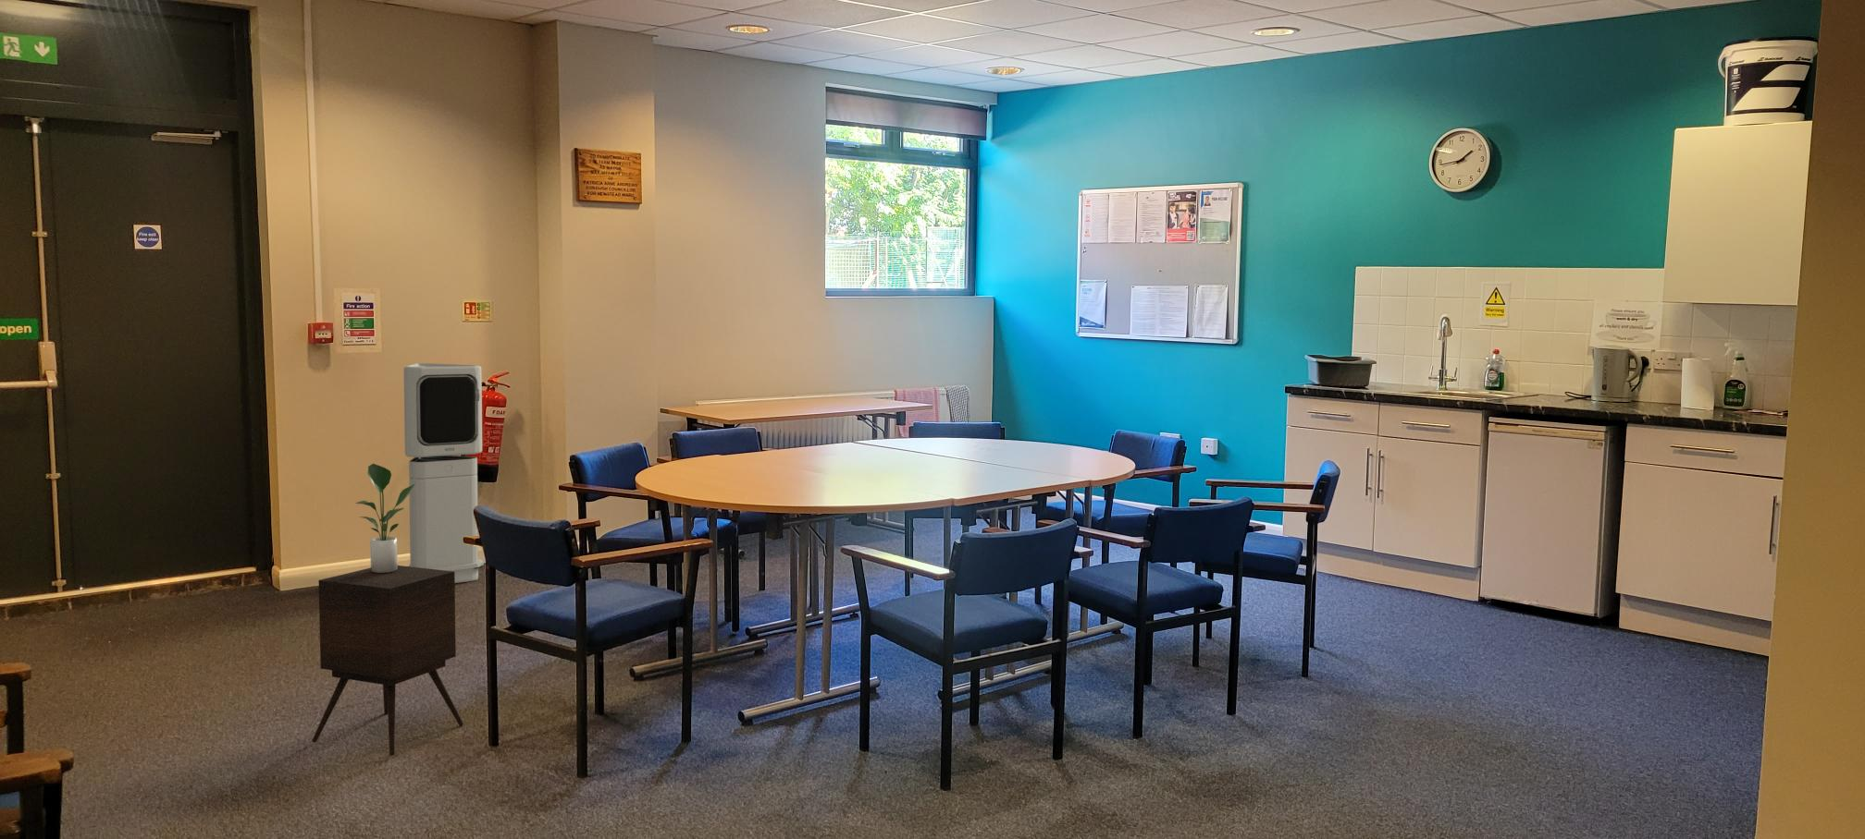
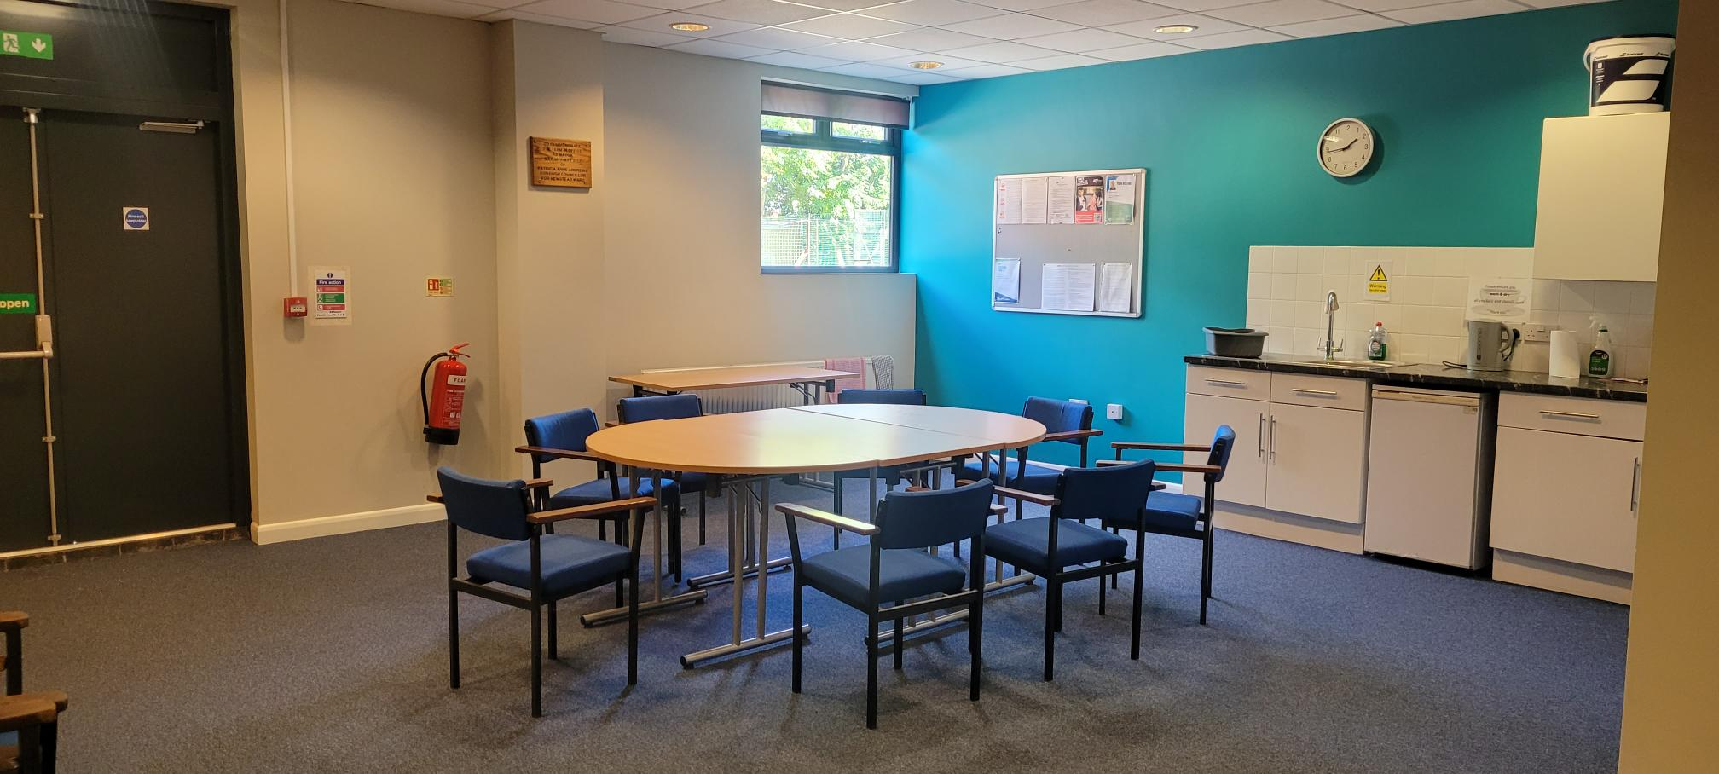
- air purifier [402,362,485,583]
- potted plant [354,463,414,574]
- side table [310,564,464,757]
